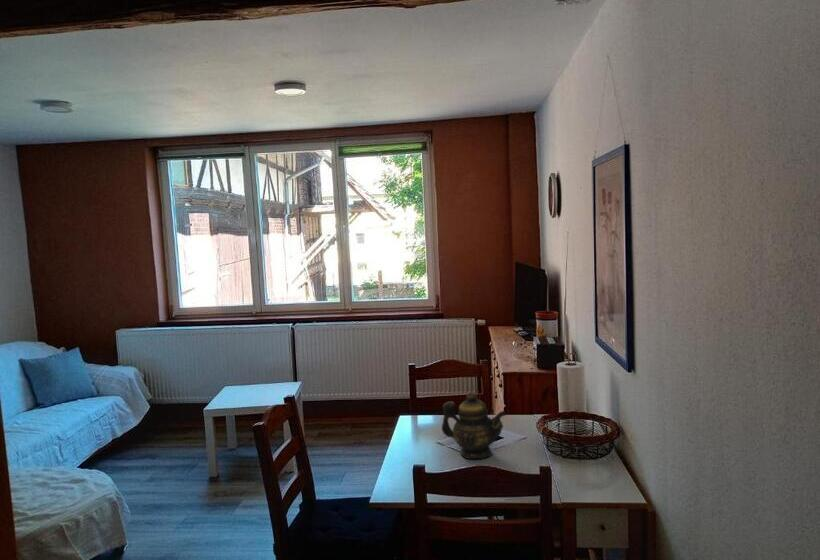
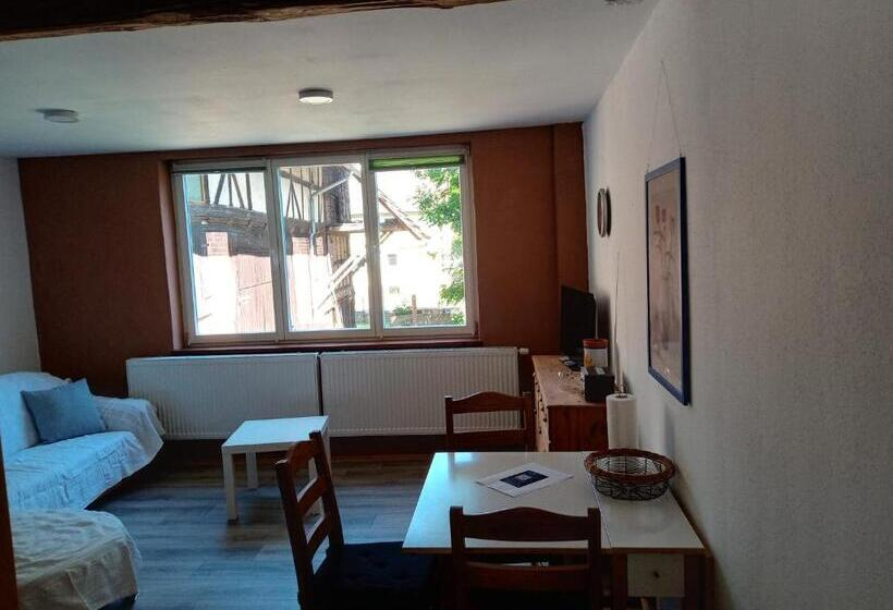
- teapot [441,391,507,460]
